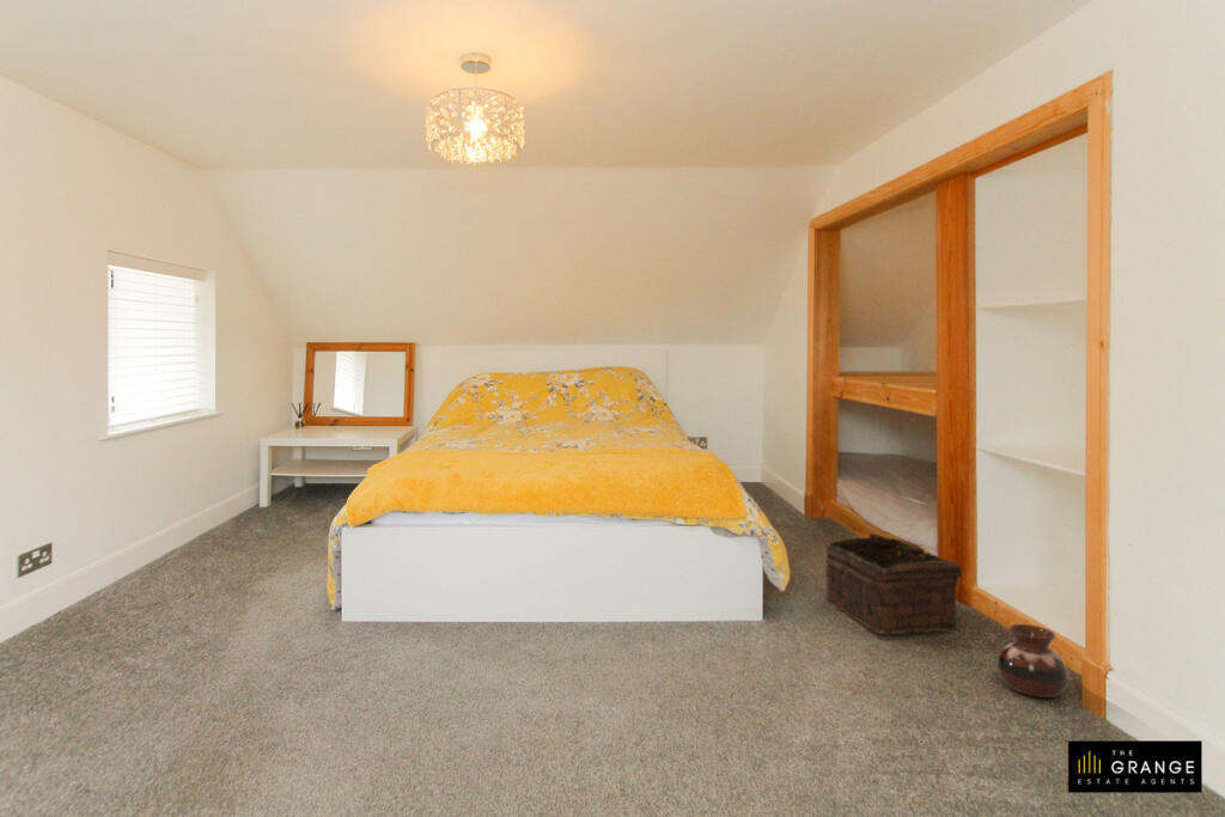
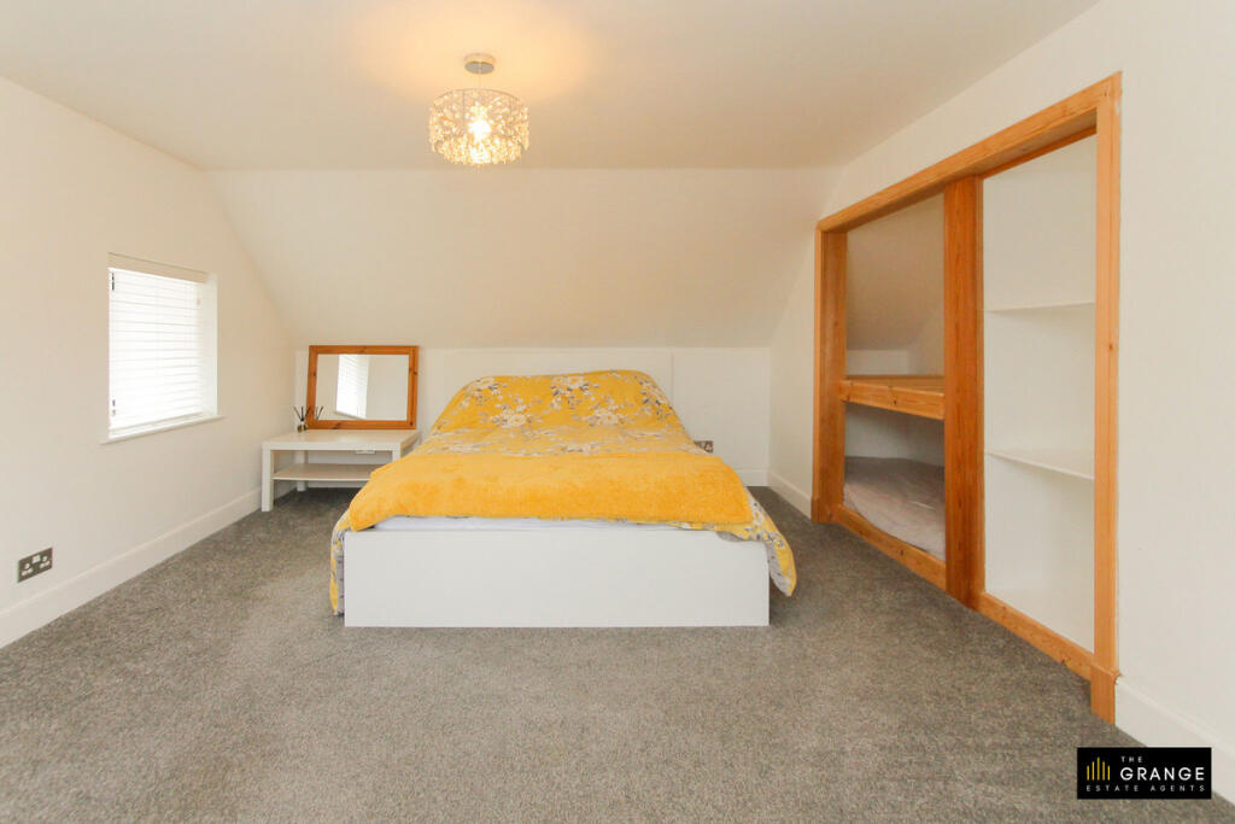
- vase [995,623,1069,699]
- basket [824,532,963,635]
